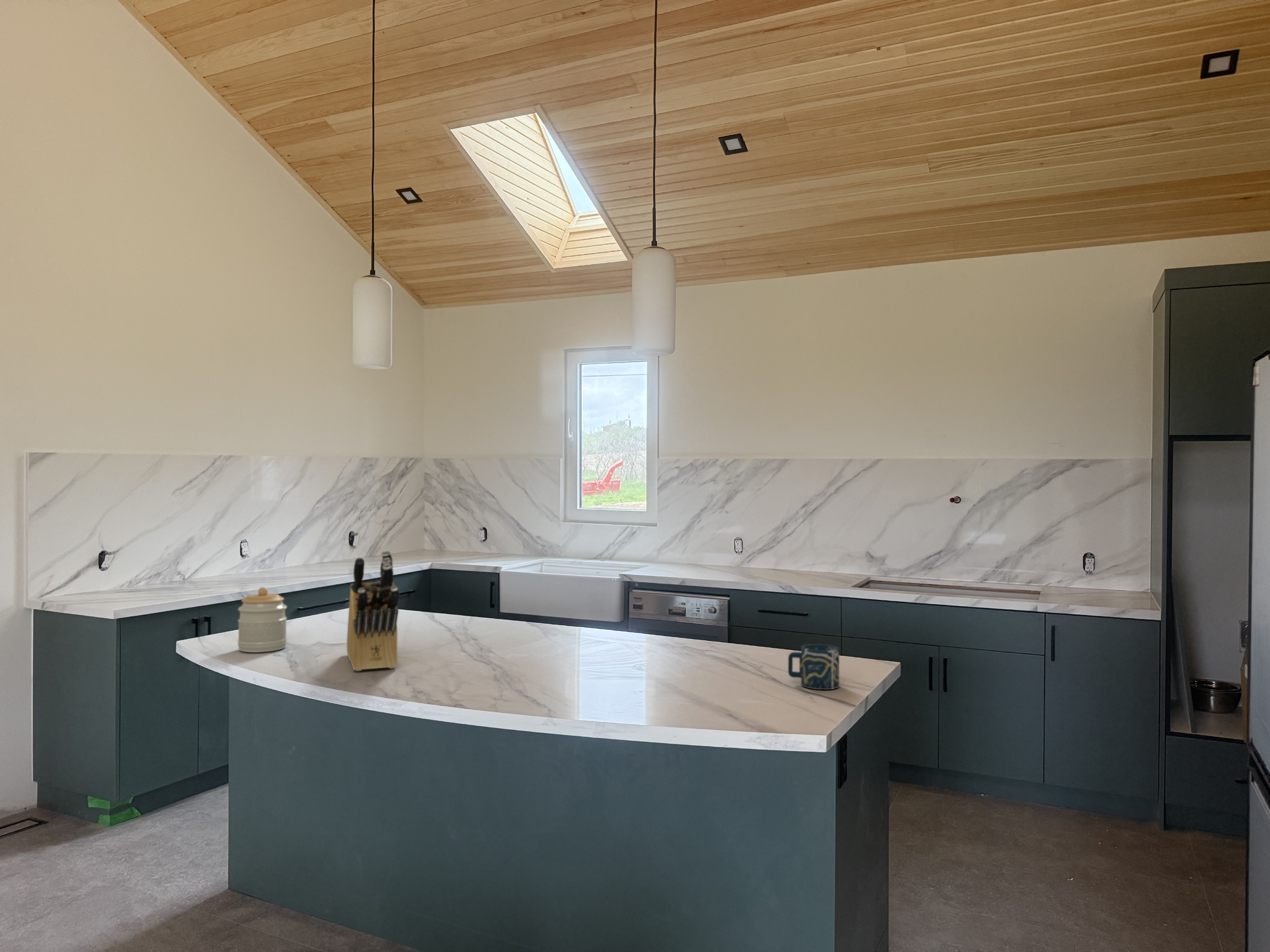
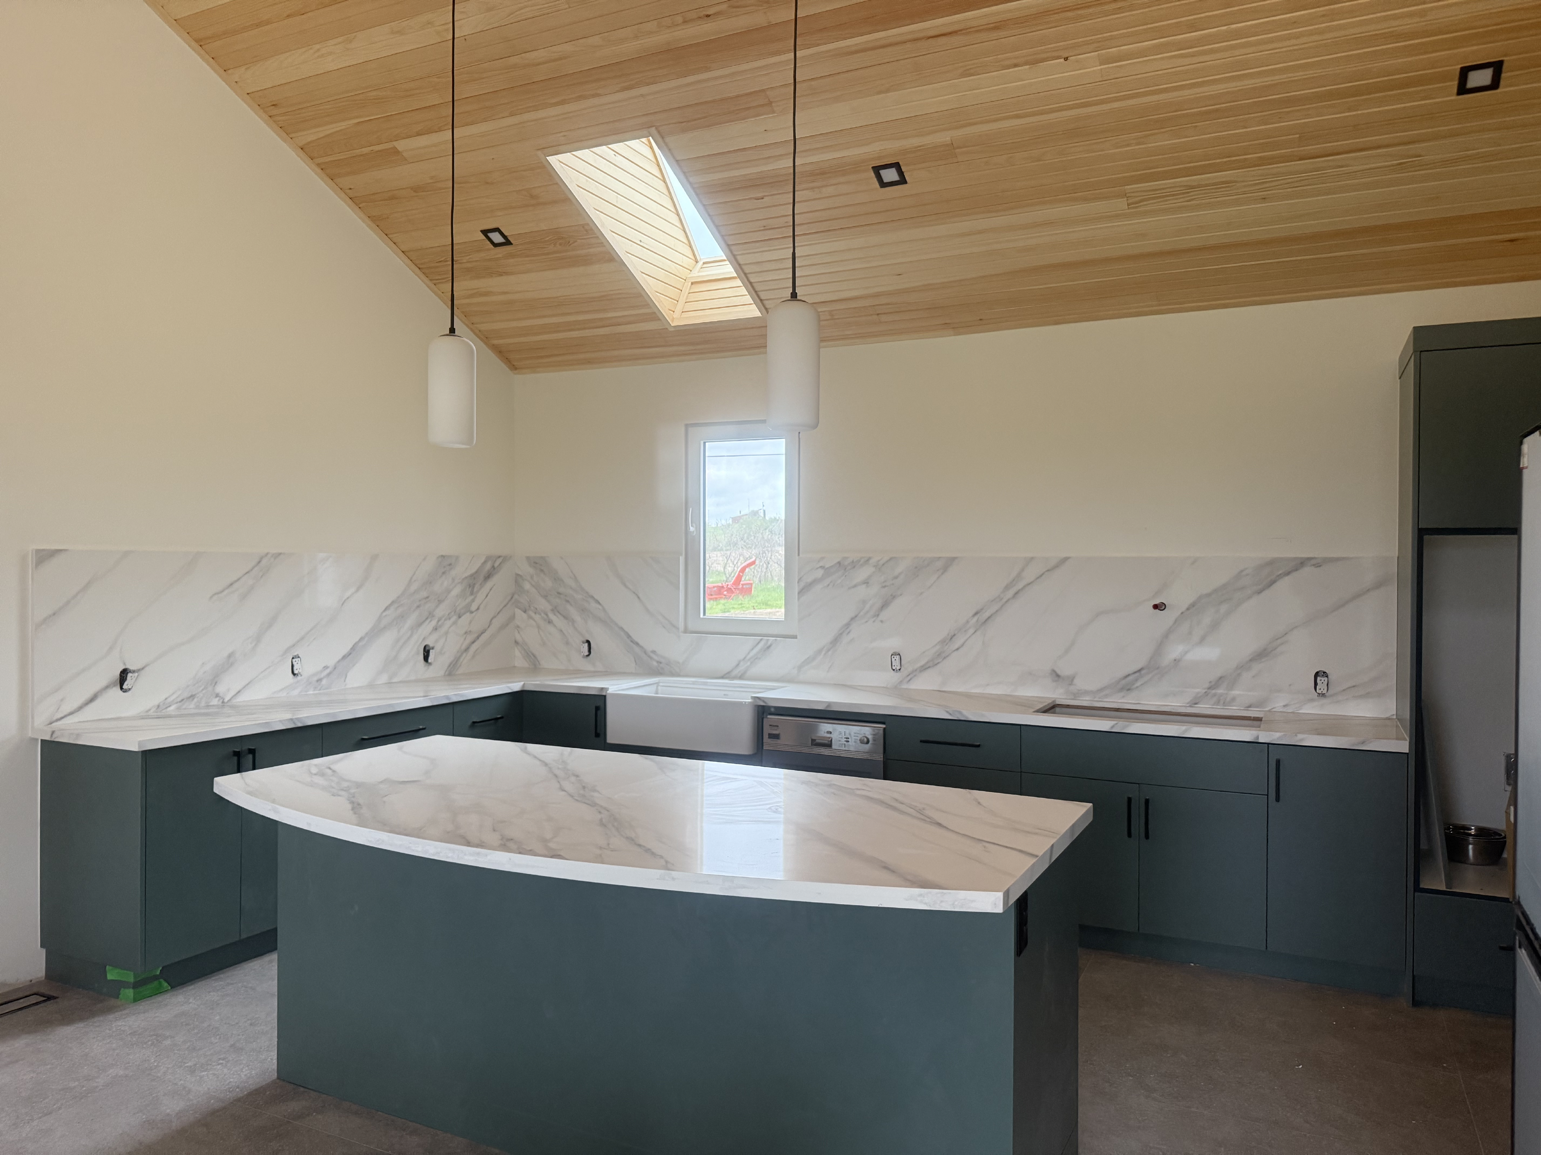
- knife block [346,550,400,671]
- jar [238,587,287,653]
- cup [788,644,840,690]
